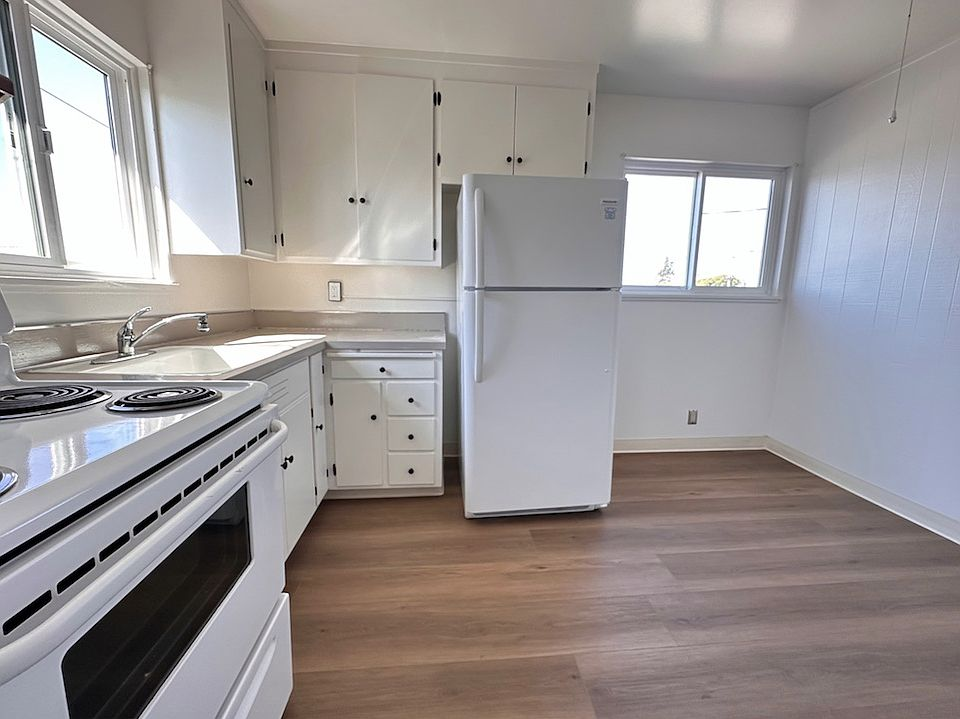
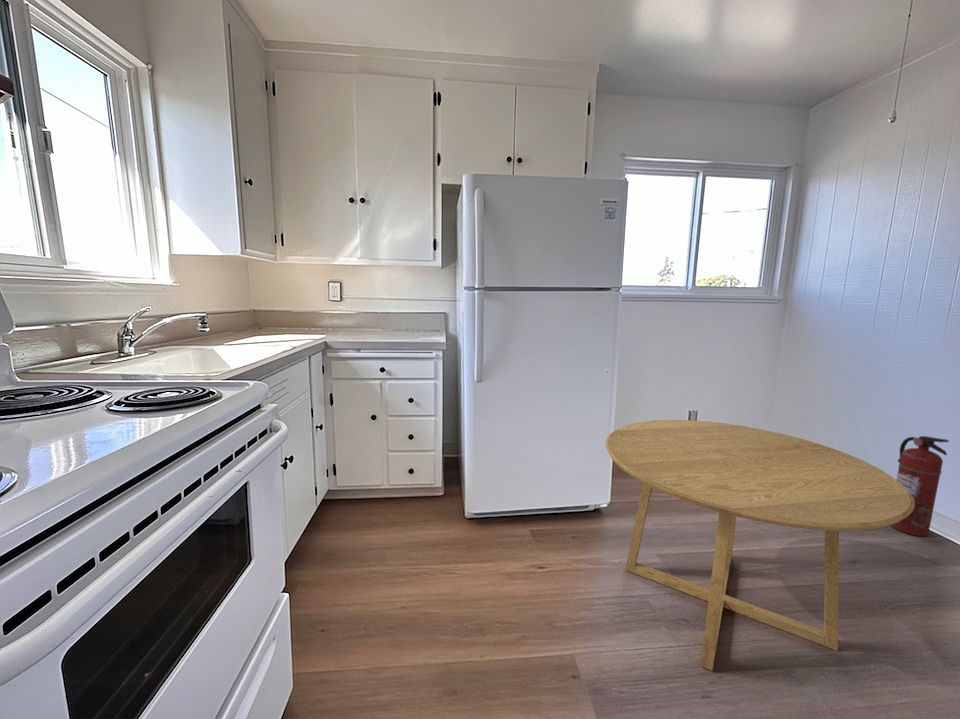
+ fire extinguisher [890,435,950,537]
+ round table [605,419,914,672]
